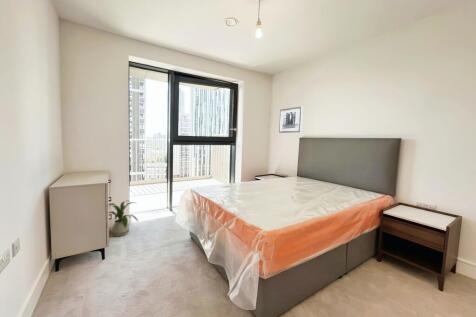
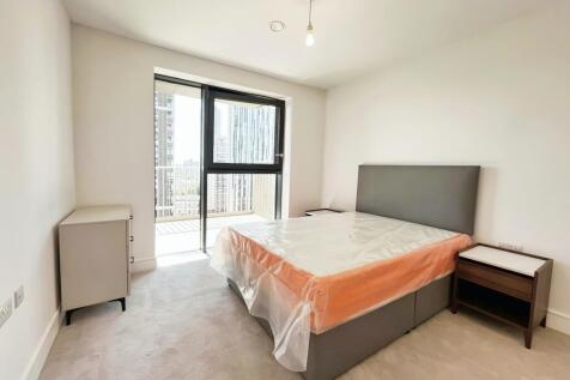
- house plant [108,199,139,237]
- wall art [278,105,304,134]
